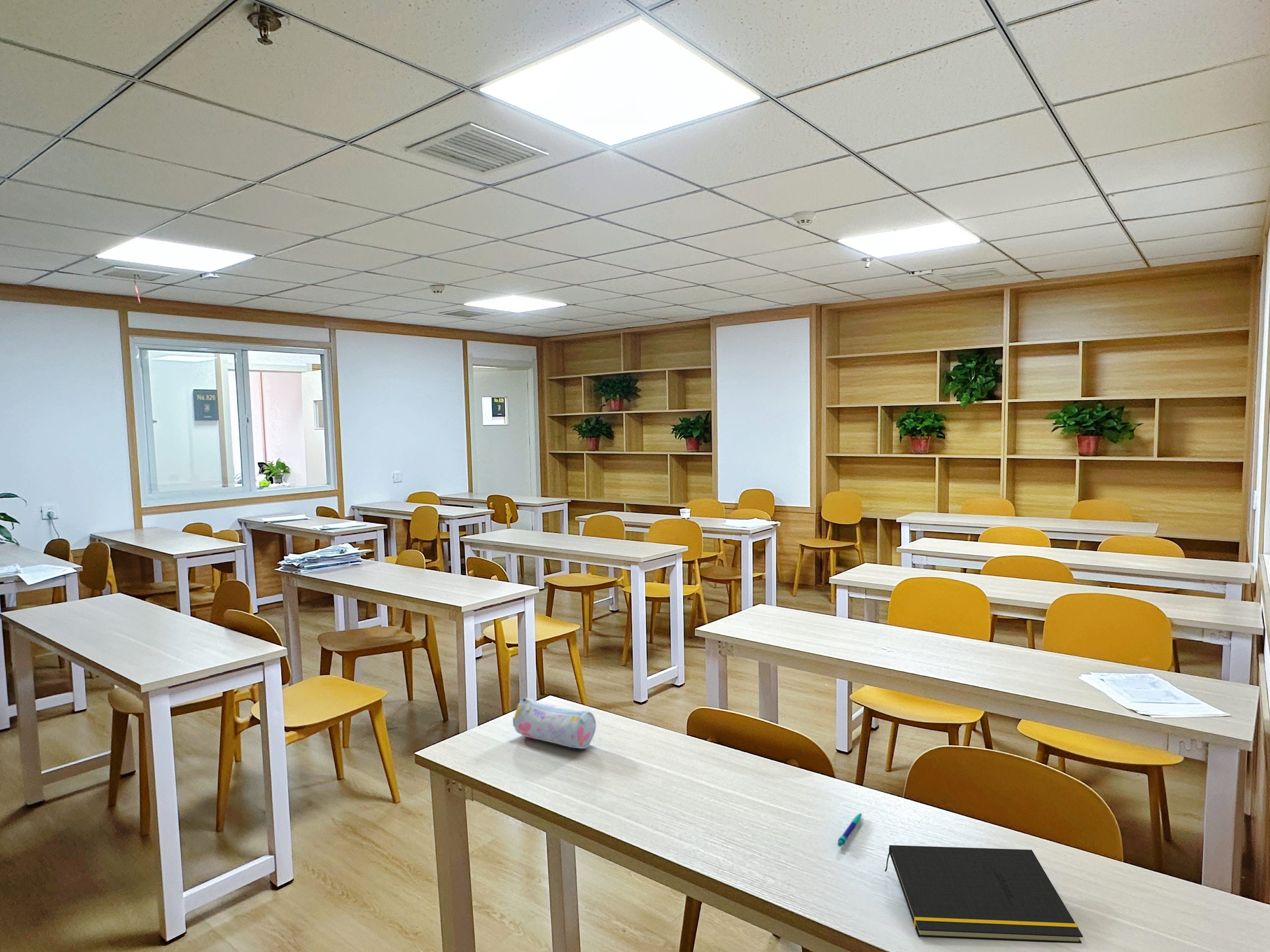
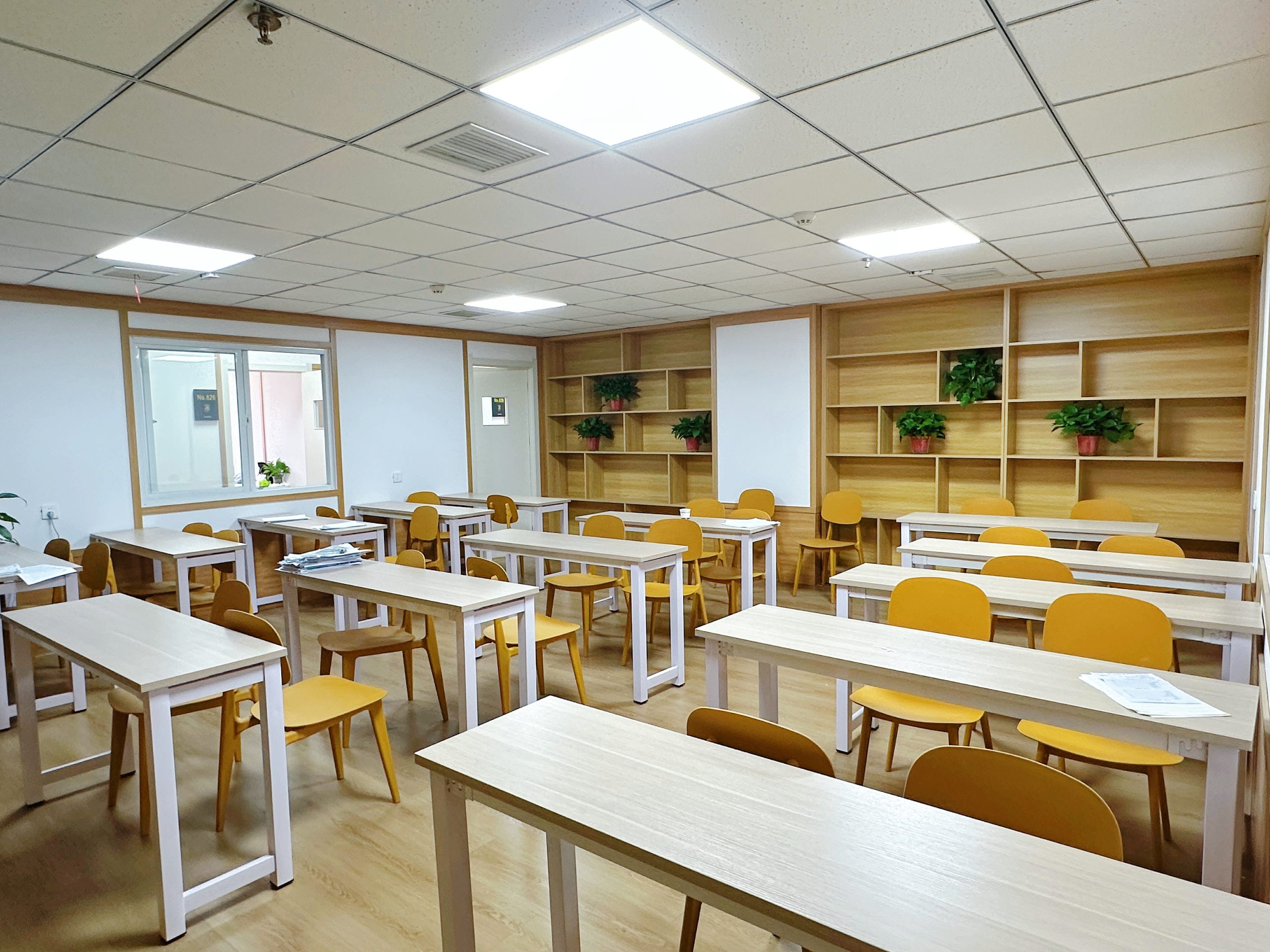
- pen [837,812,862,847]
- pencil case [512,697,596,749]
- notepad [885,844,1083,944]
